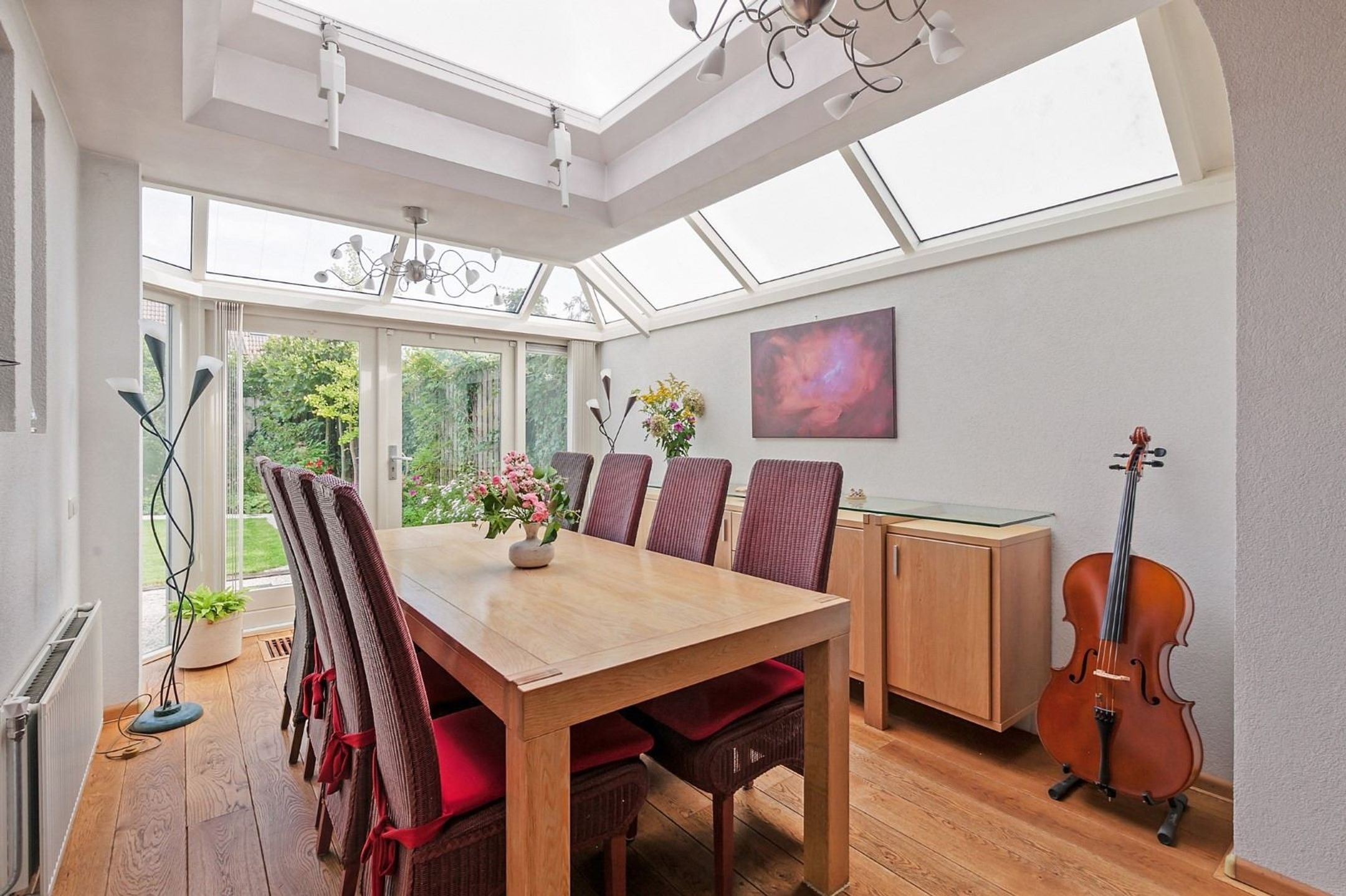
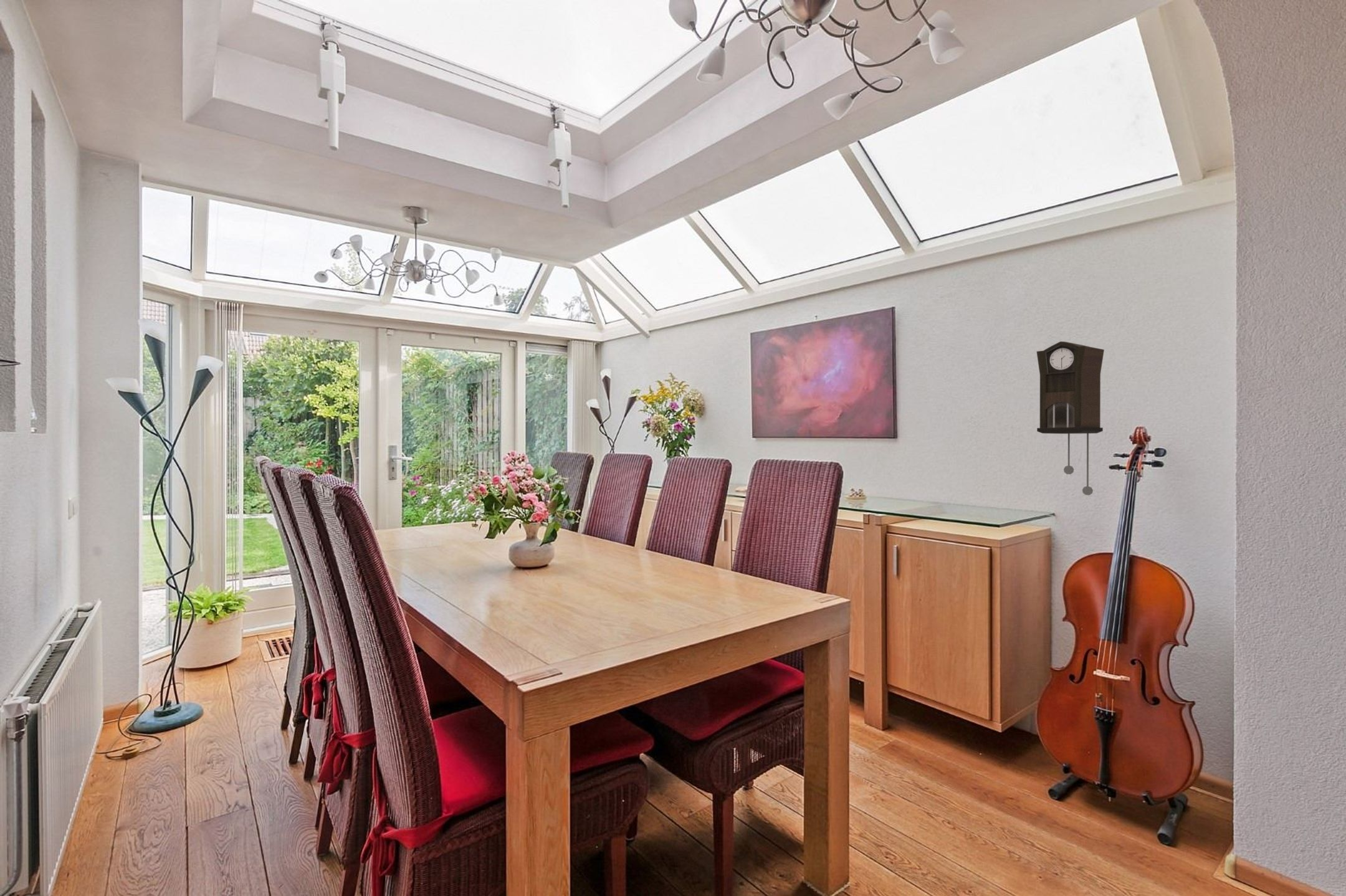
+ pendulum clock [1036,341,1105,496]
